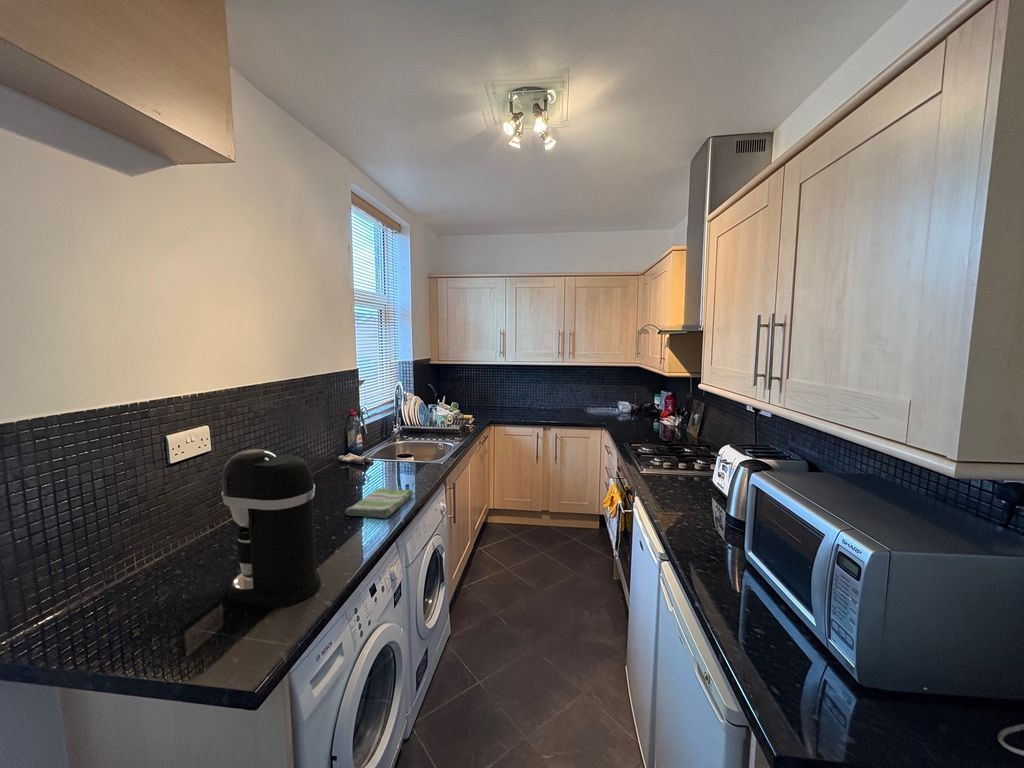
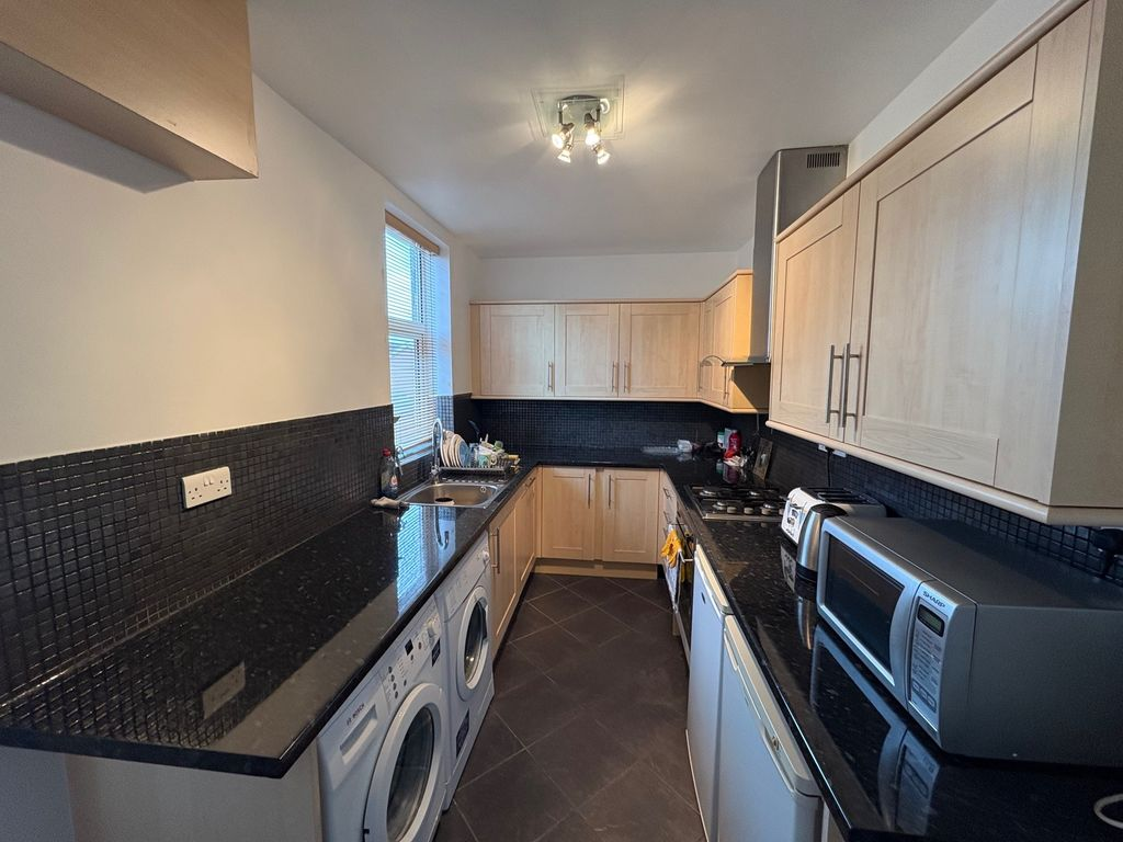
- coffee maker [221,448,322,608]
- dish towel [344,487,414,519]
